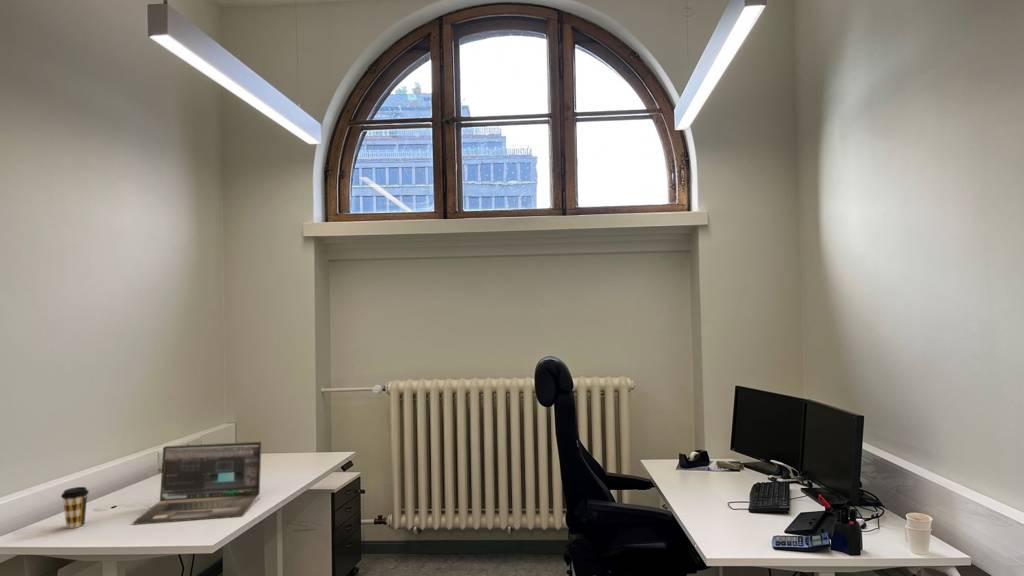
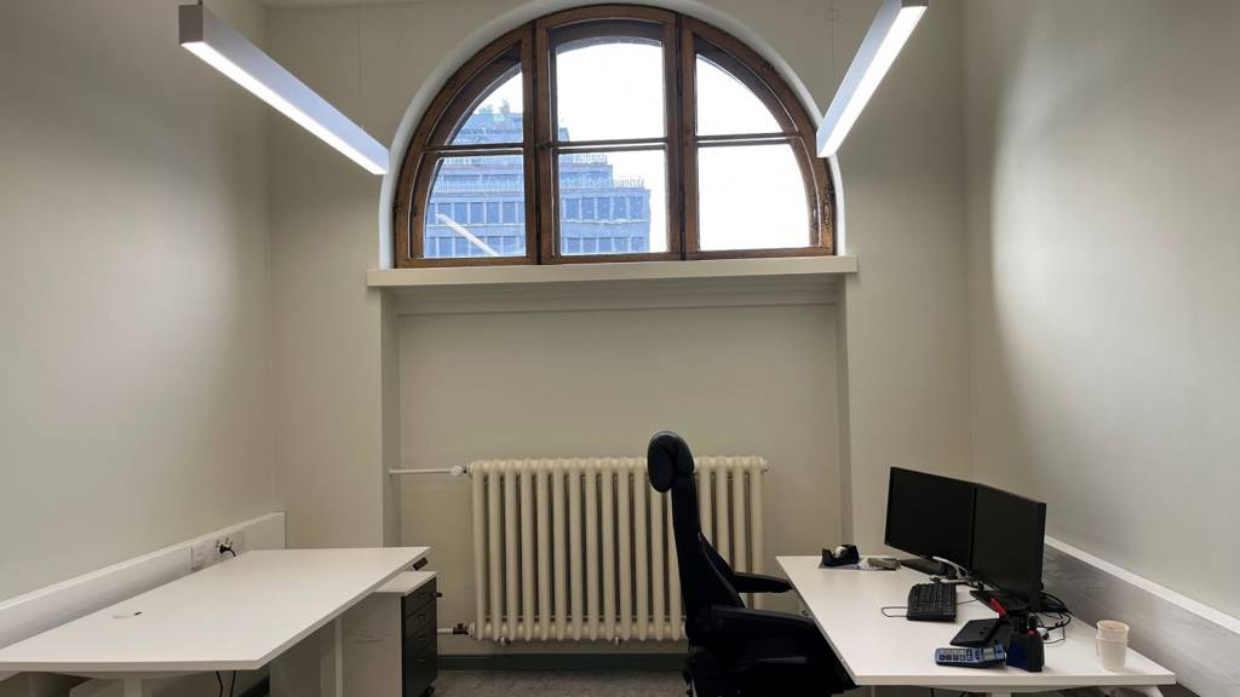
- laptop [133,440,263,525]
- coffee cup [60,486,90,529]
